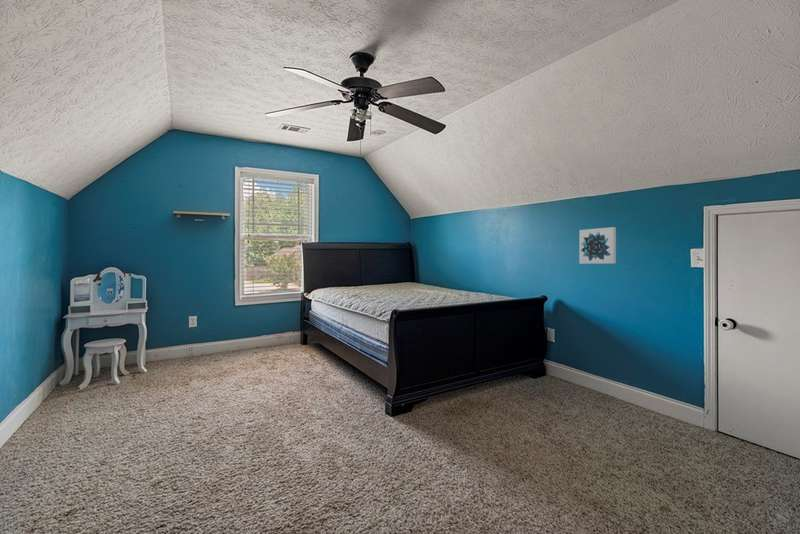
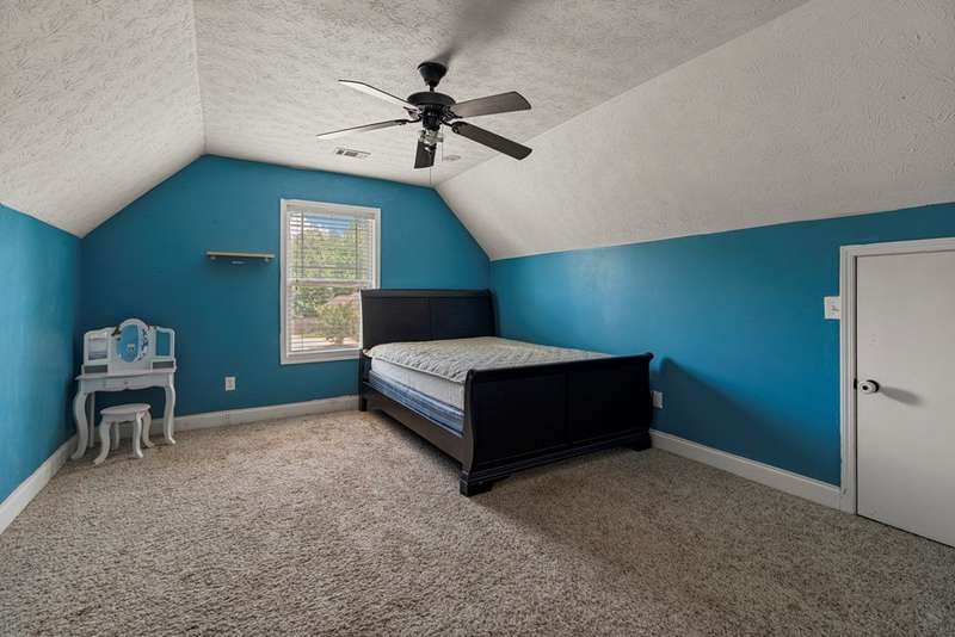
- wall art [578,226,617,265]
